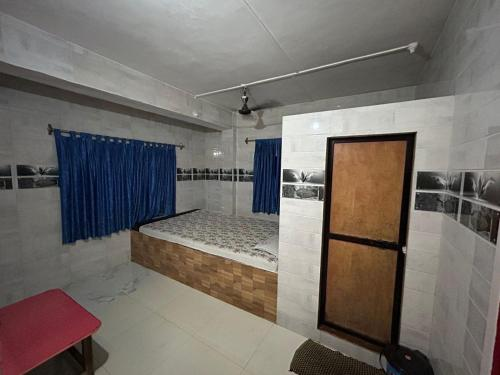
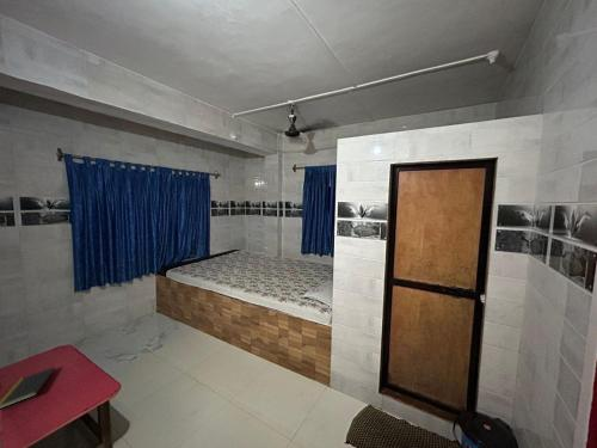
+ notepad [0,366,56,410]
